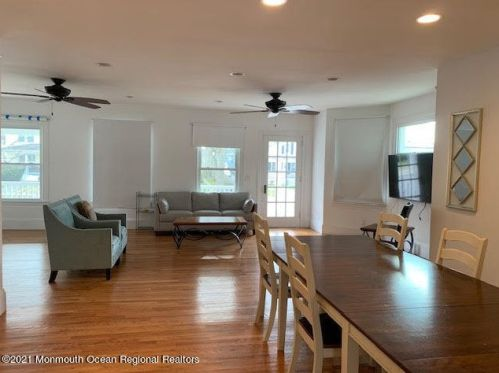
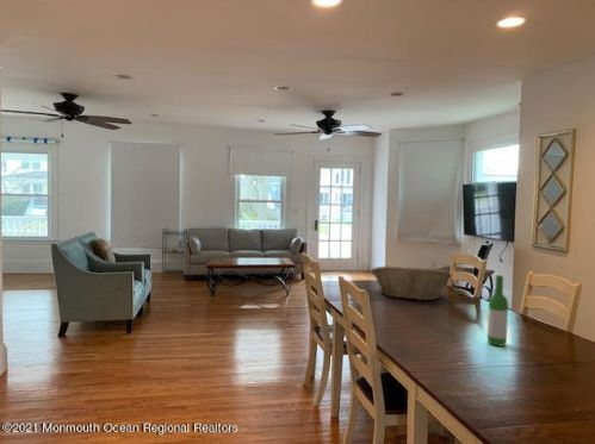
+ fruit basket [370,265,453,301]
+ wine bottle [486,274,509,348]
